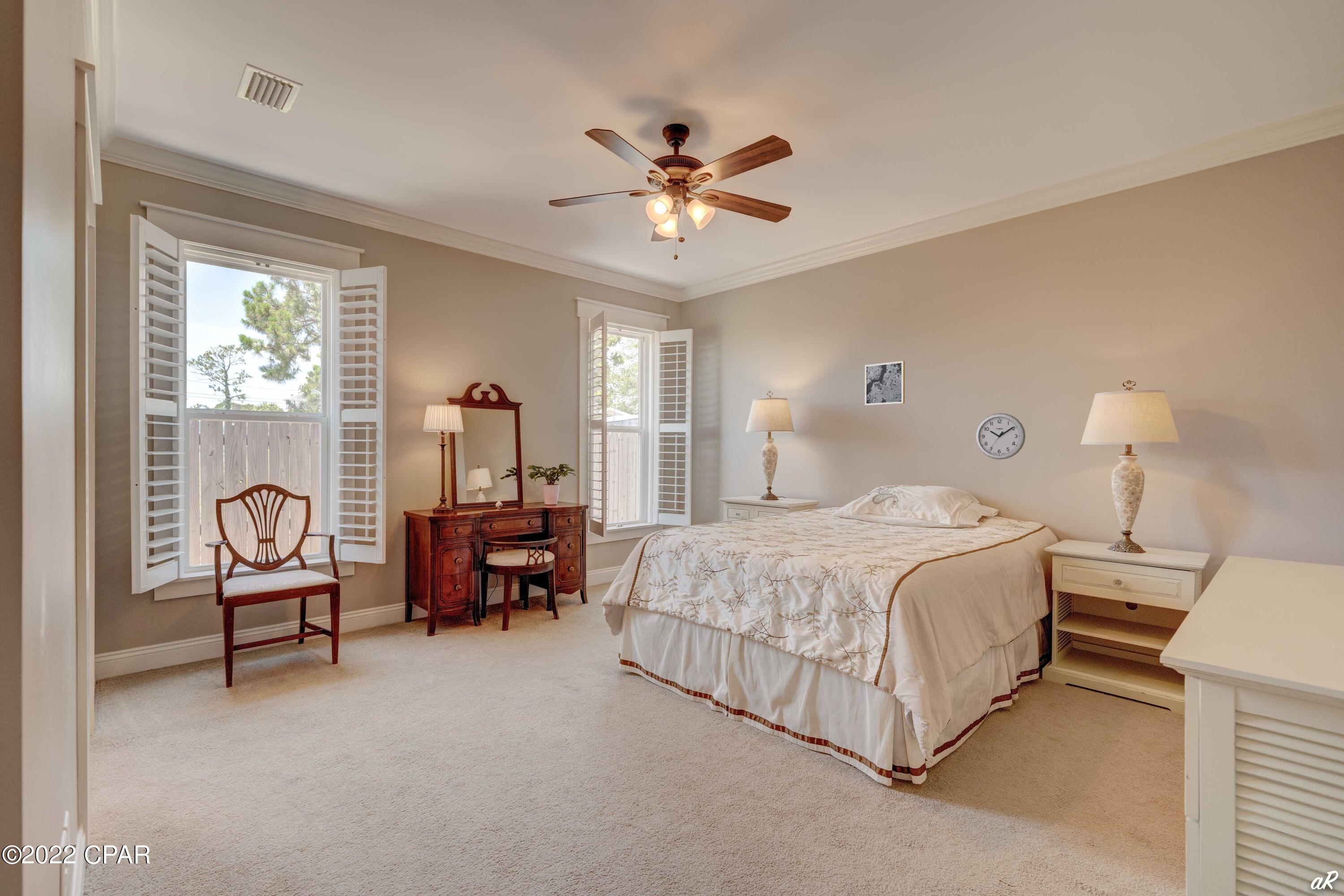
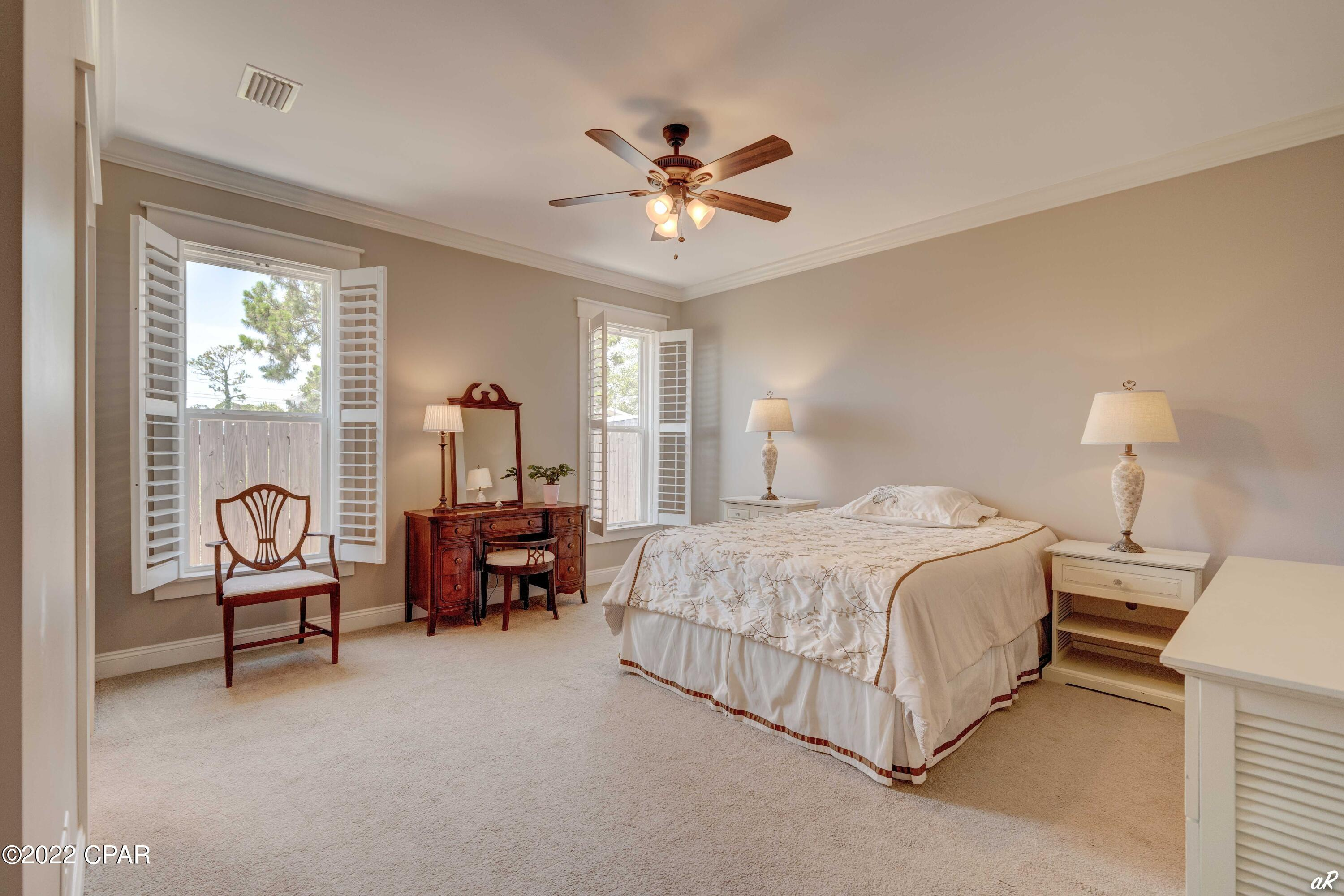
- wall art [865,361,905,406]
- wall clock [975,413,1026,460]
